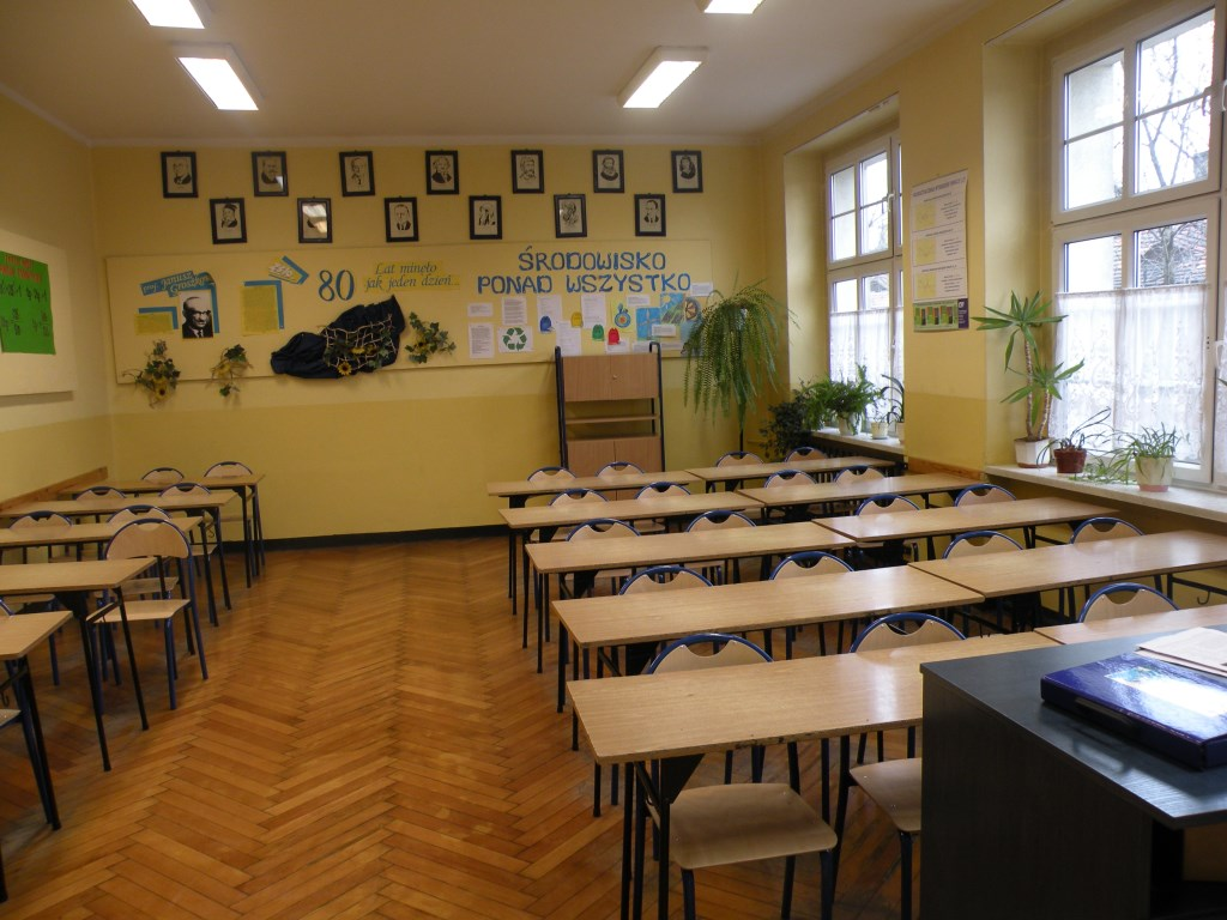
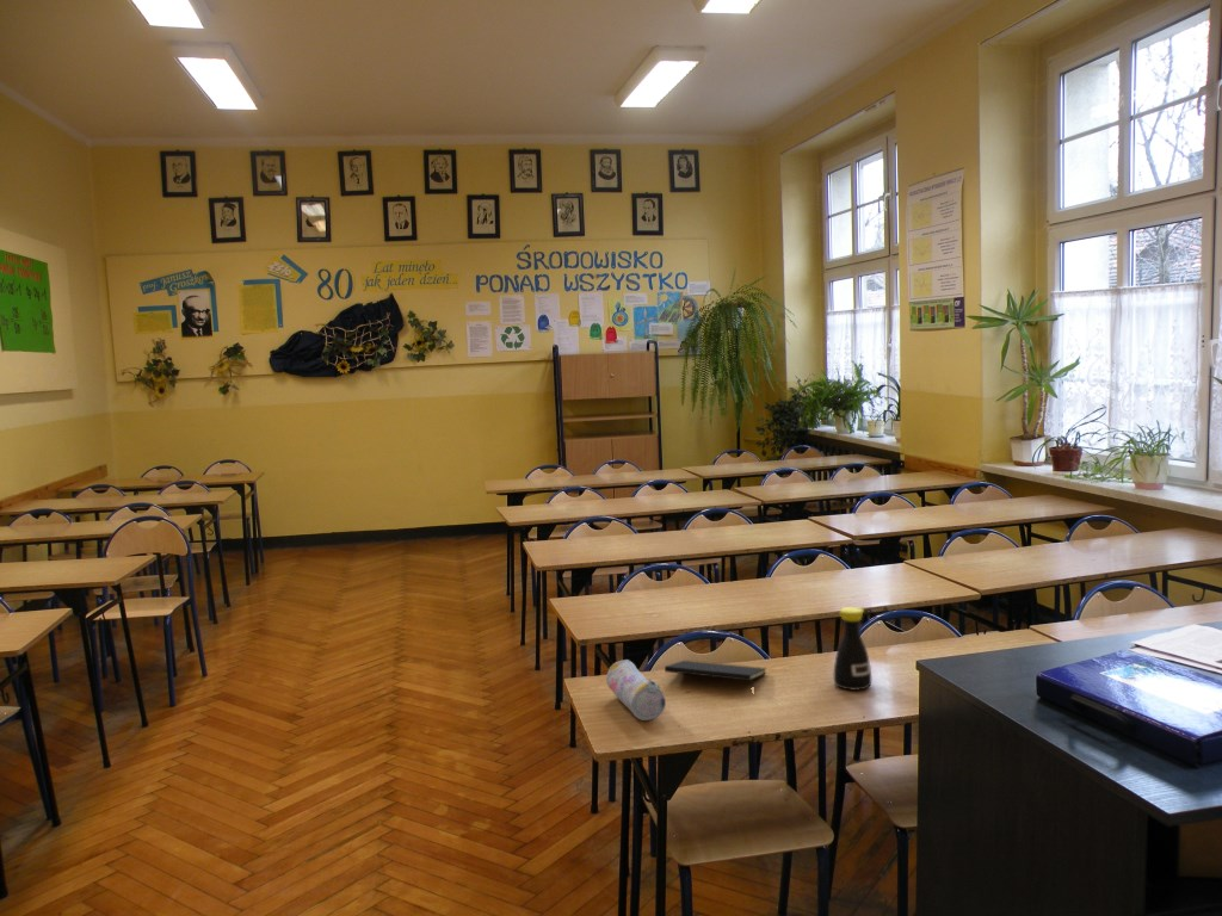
+ notepad [664,658,767,686]
+ pencil case [605,658,667,722]
+ bottle [833,606,872,692]
